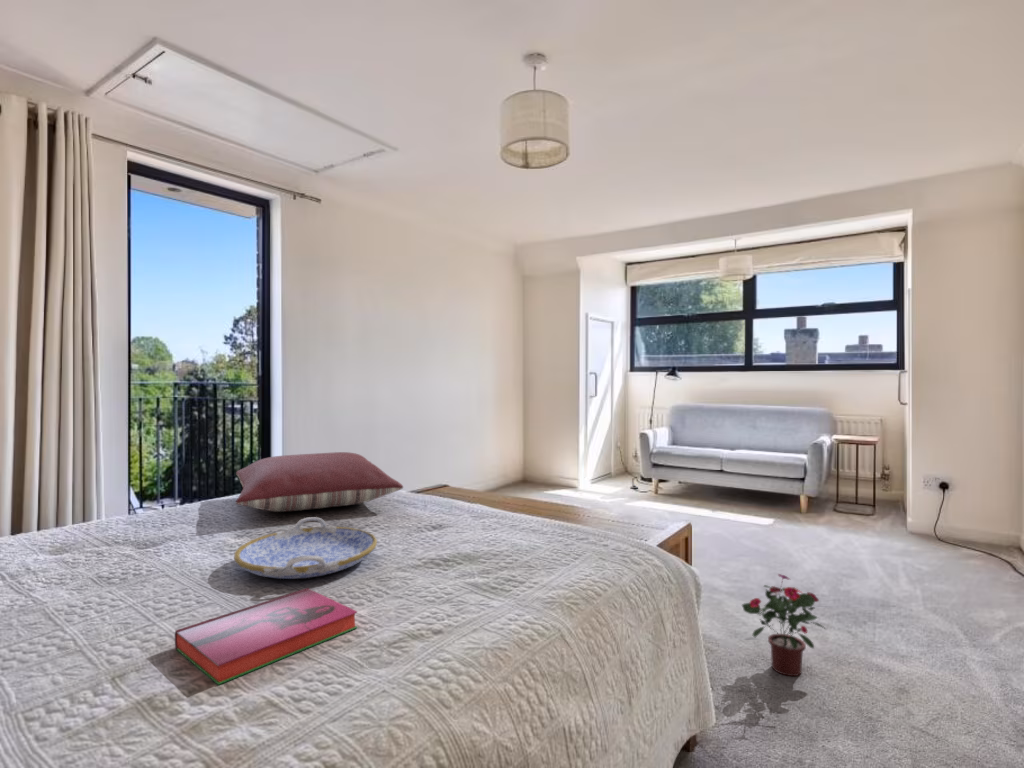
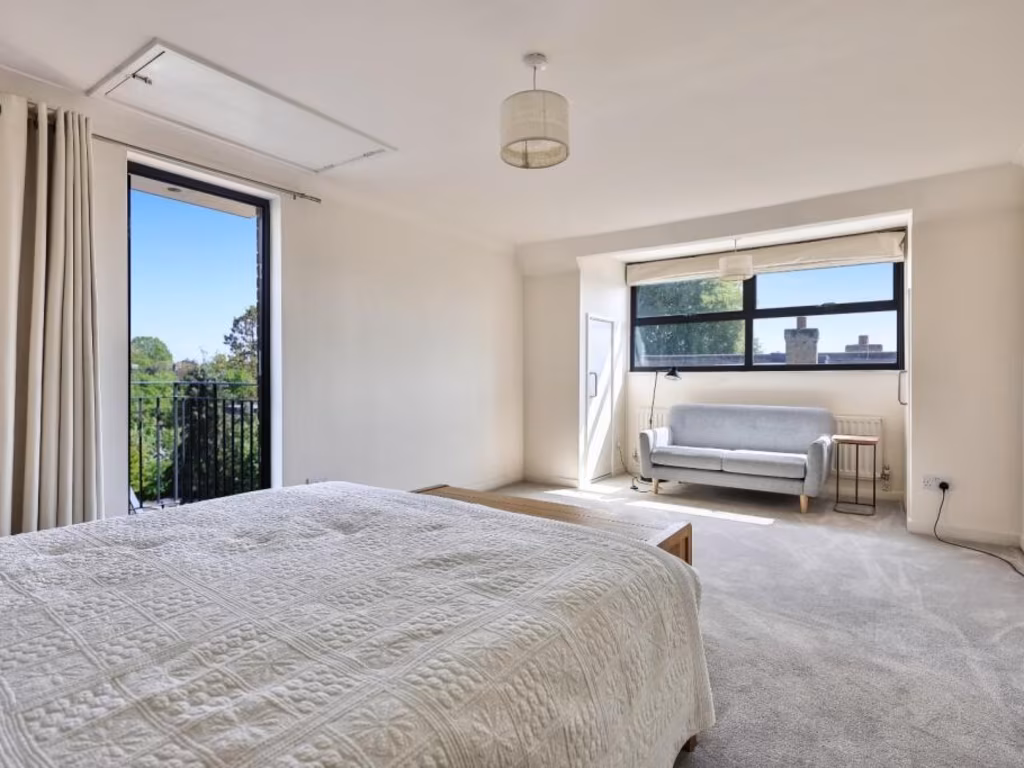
- potted flower [741,573,828,677]
- pillow [235,451,404,513]
- serving tray [233,516,378,580]
- hardback book [174,587,358,686]
